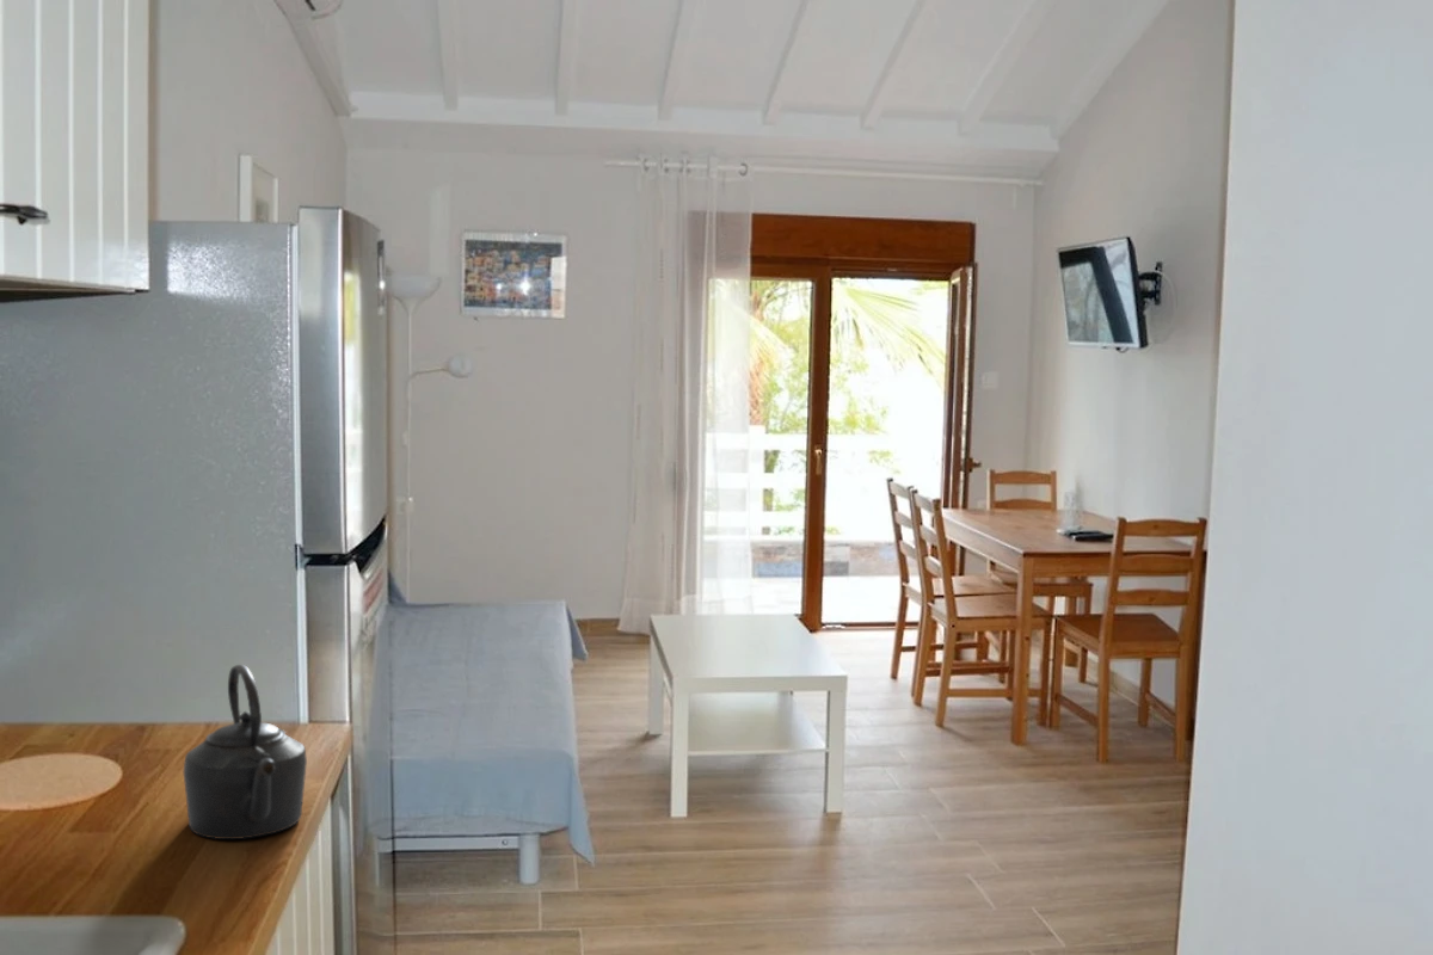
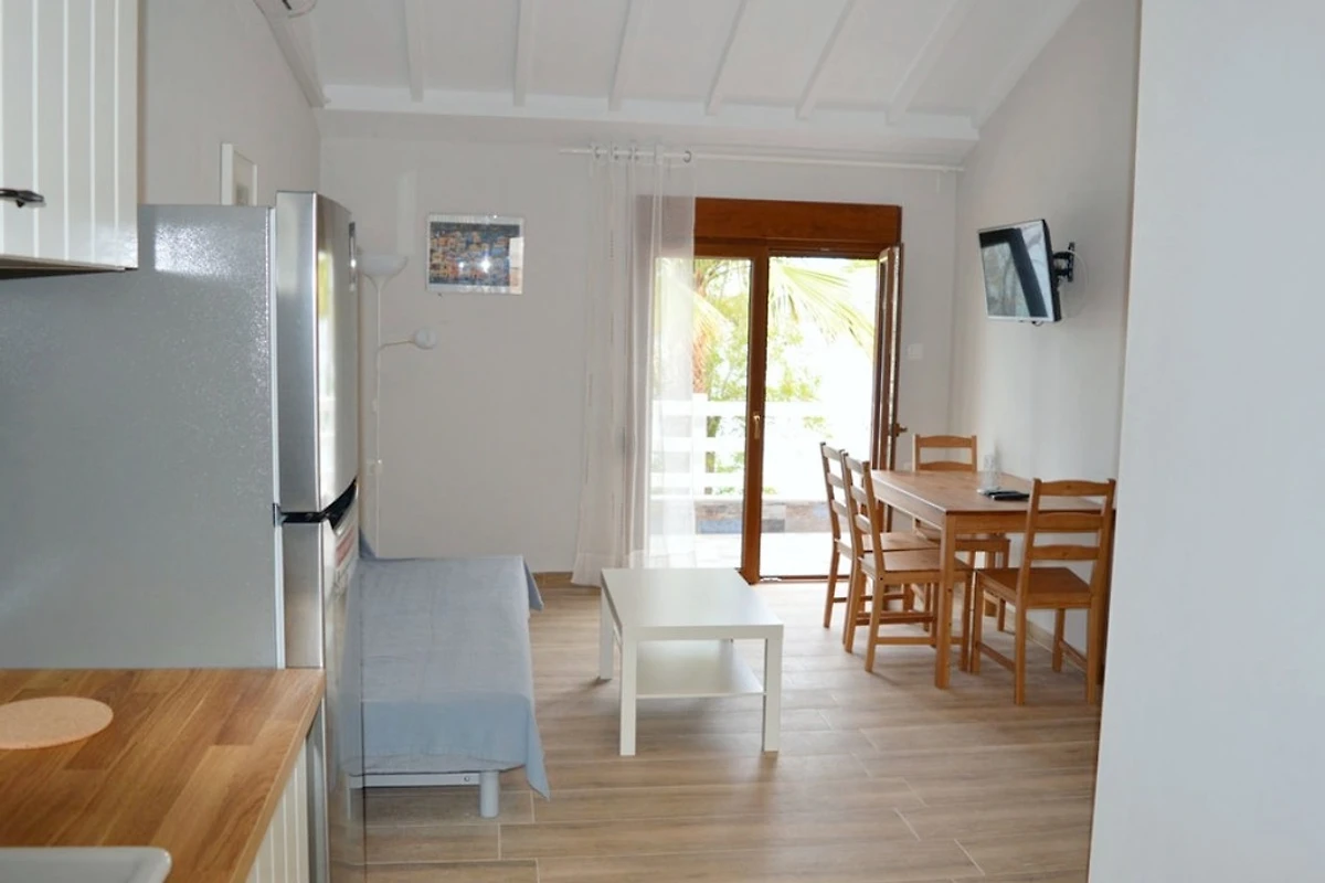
- kettle [183,664,308,840]
